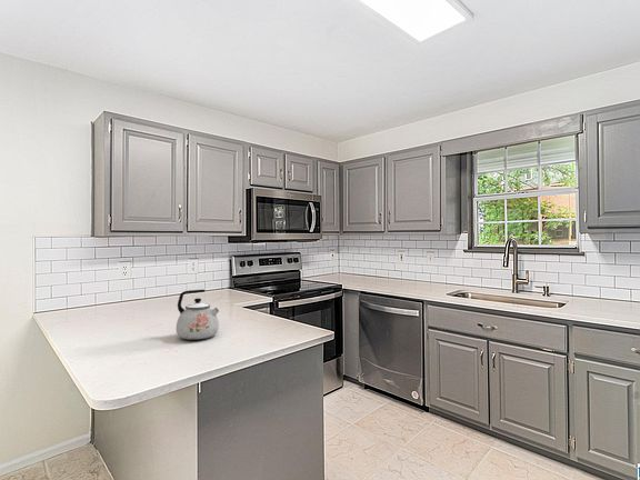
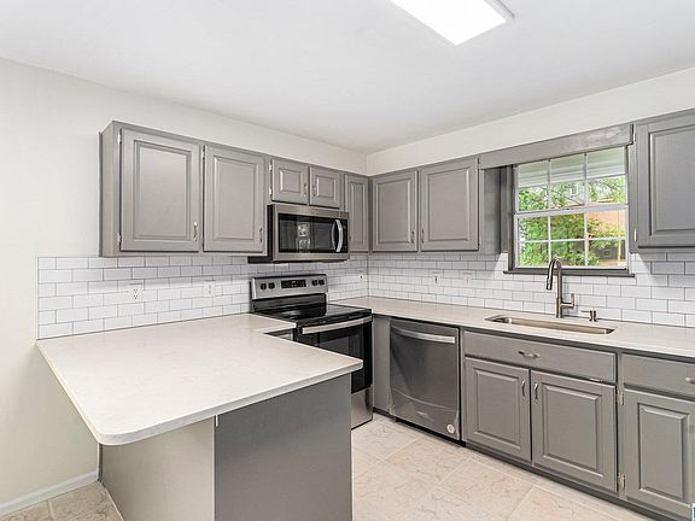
- kettle [176,288,220,341]
